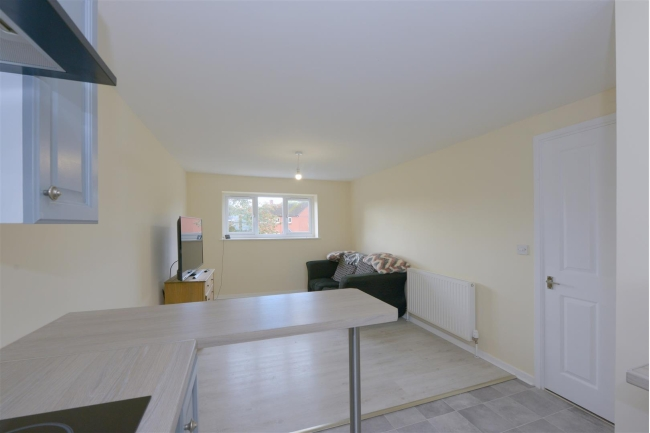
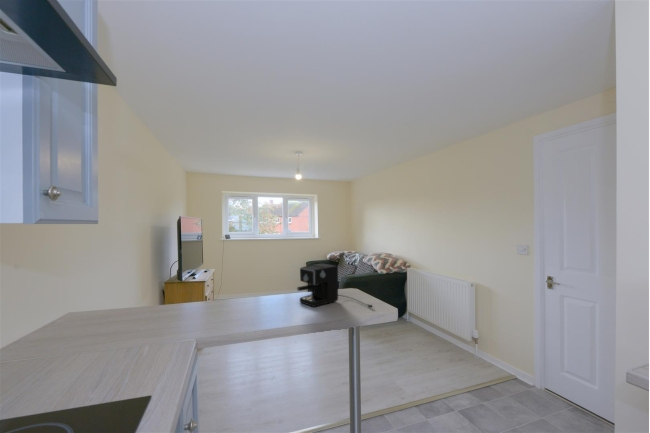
+ coffee maker [296,262,374,308]
